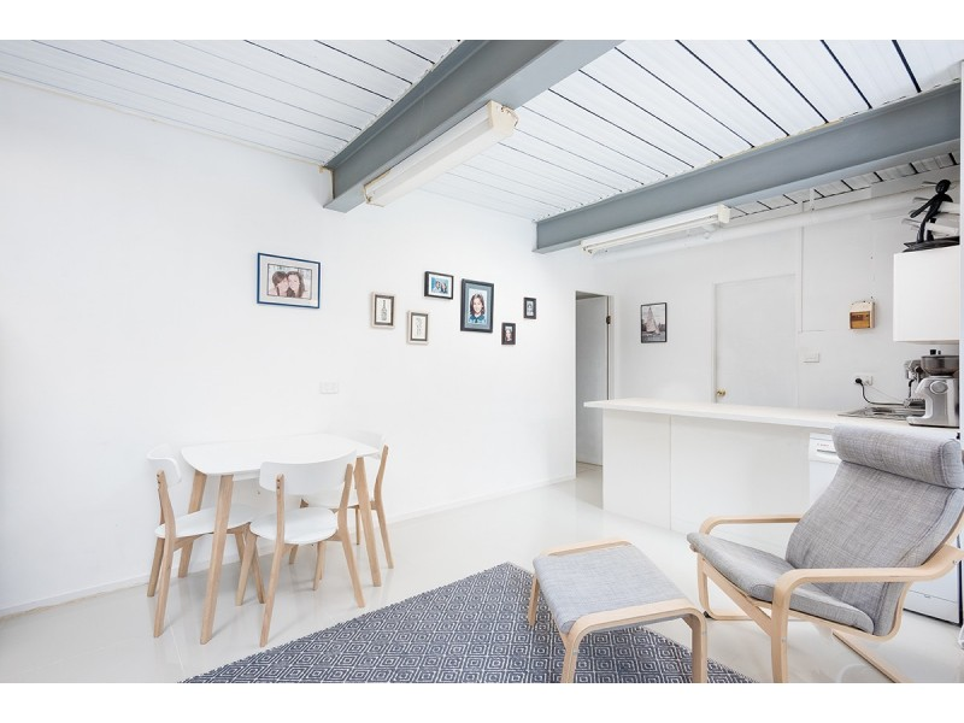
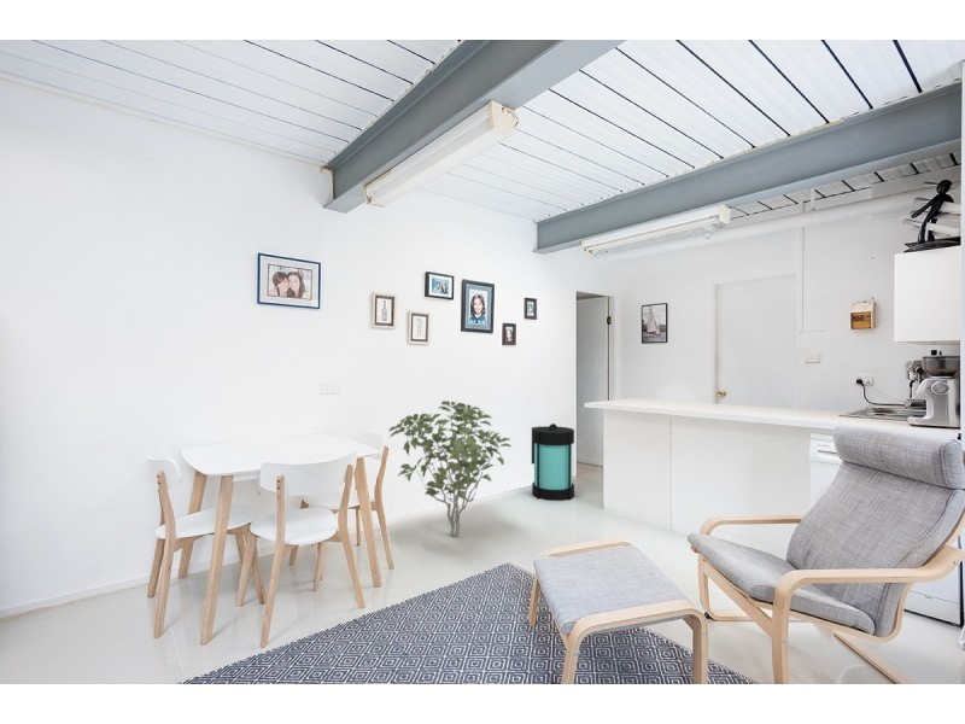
+ lantern [531,422,575,502]
+ shrub [387,399,513,538]
